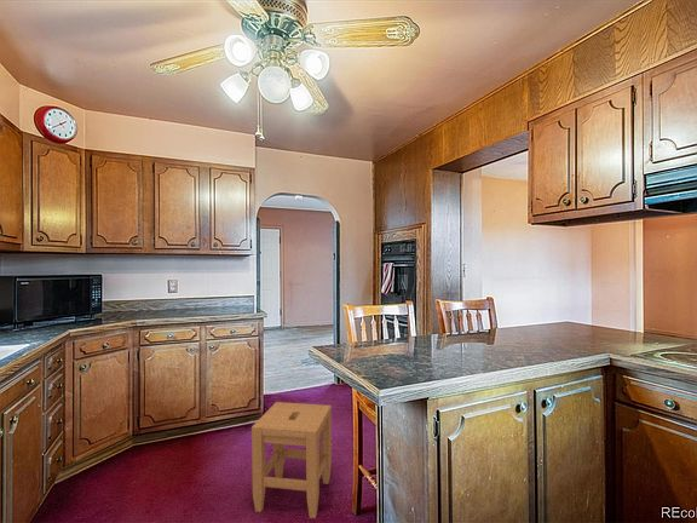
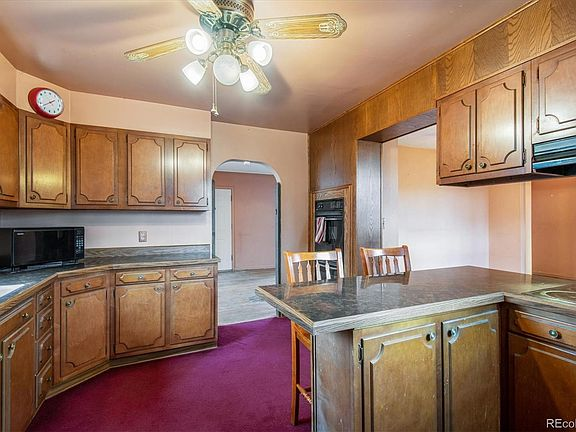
- stool [250,401,333,519]
